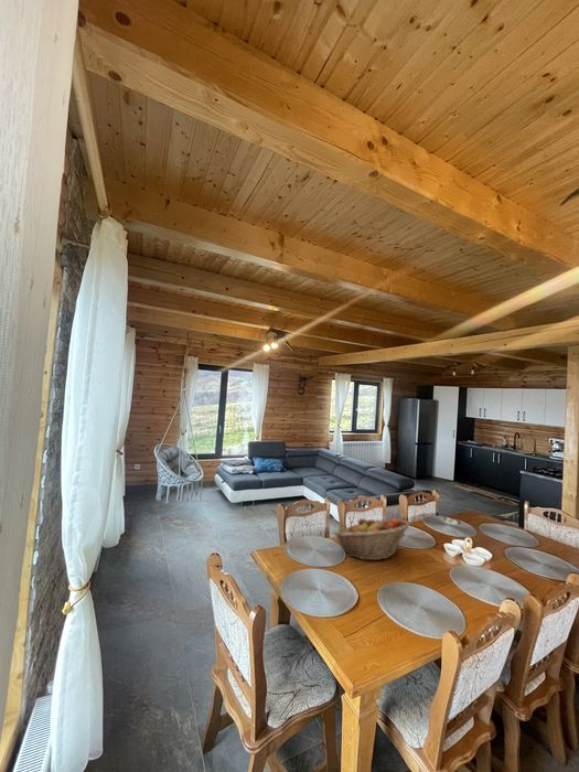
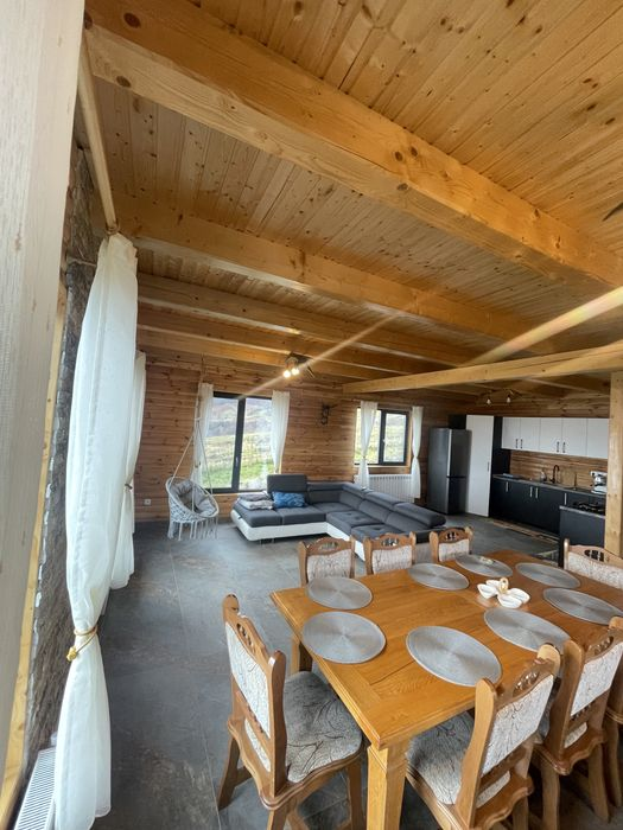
- fruit basket [333,517,411,561]
